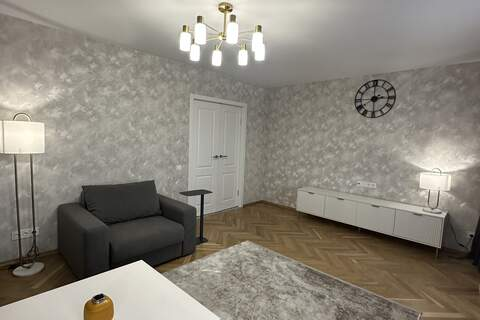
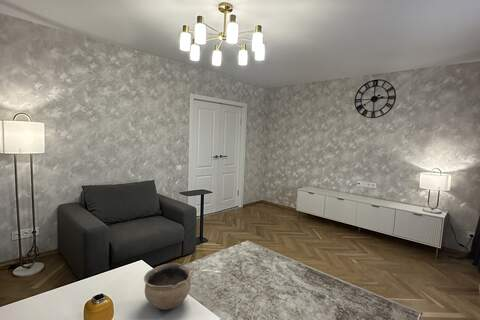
+ ceramic bowl [143,263,192,311]
